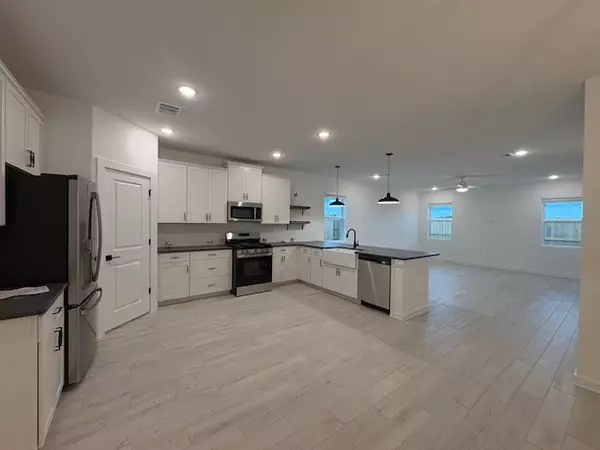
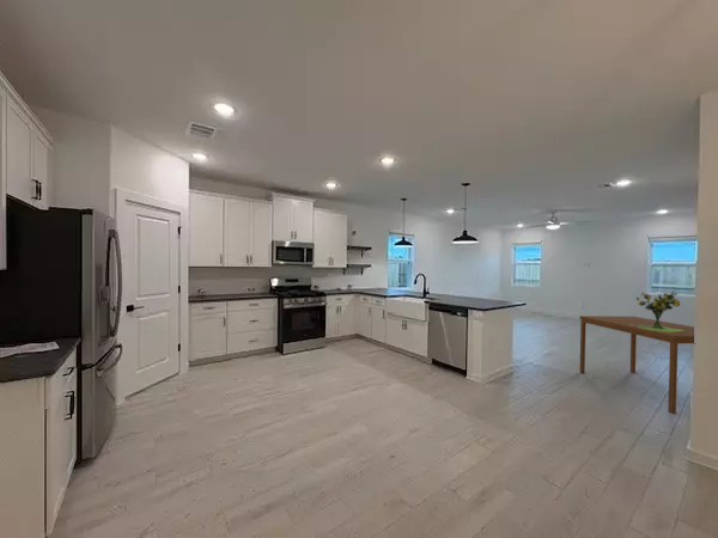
+ bouquet [631,291,683,332]
+ dining table [578,314,695,415]
